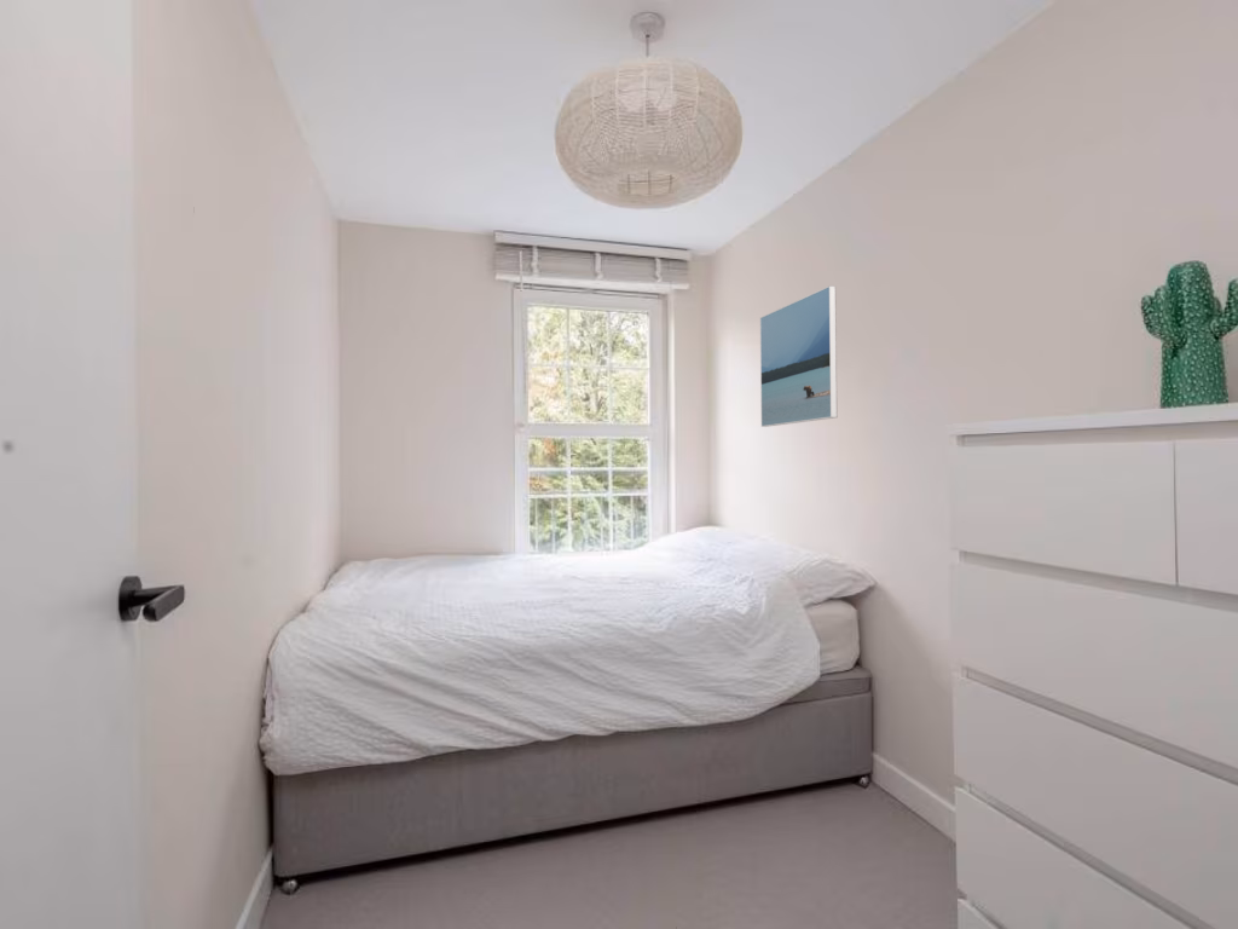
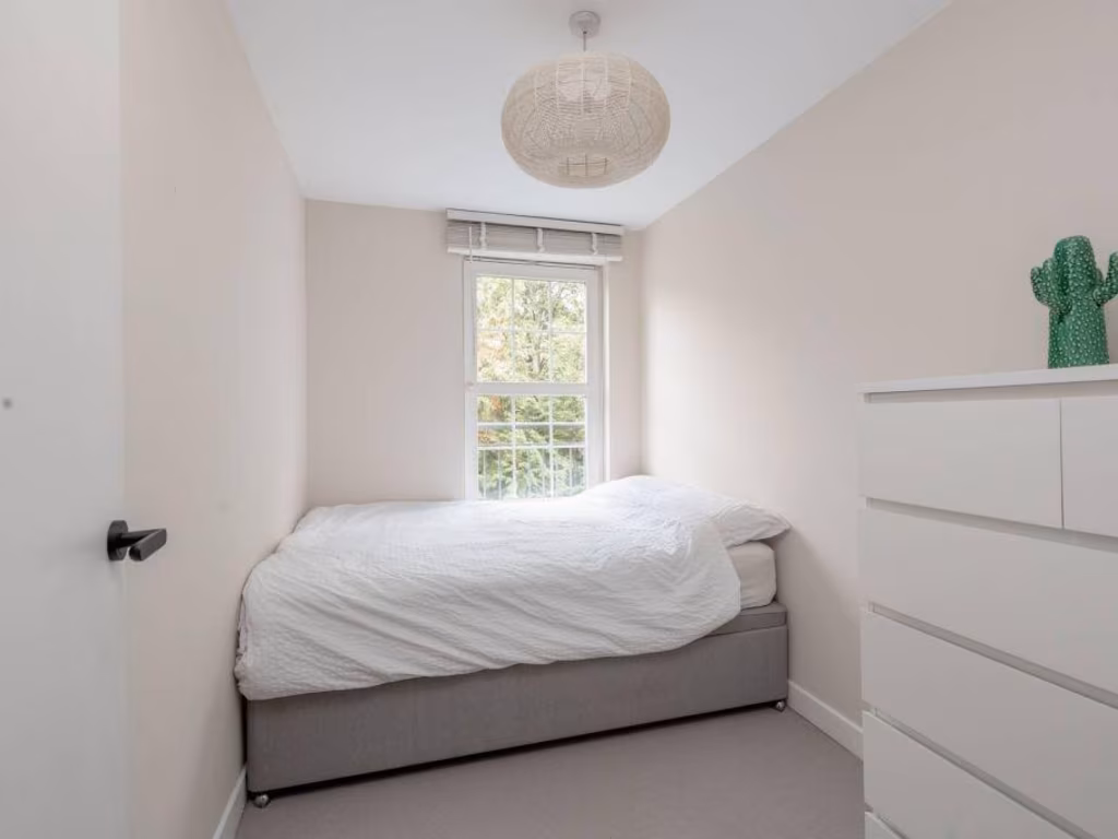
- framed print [759,284,839,428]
